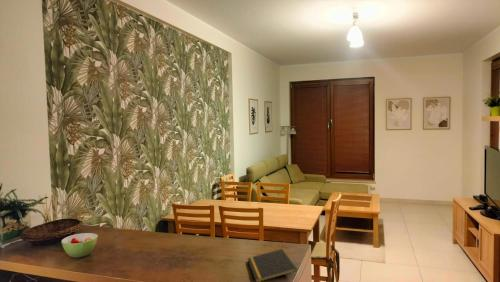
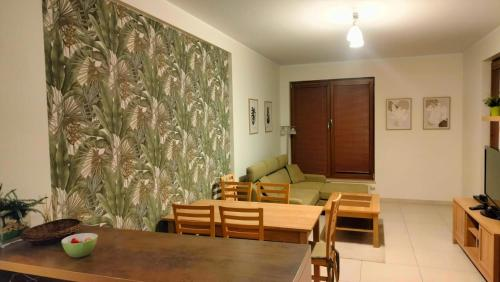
- notepad [246,248,298,282]
